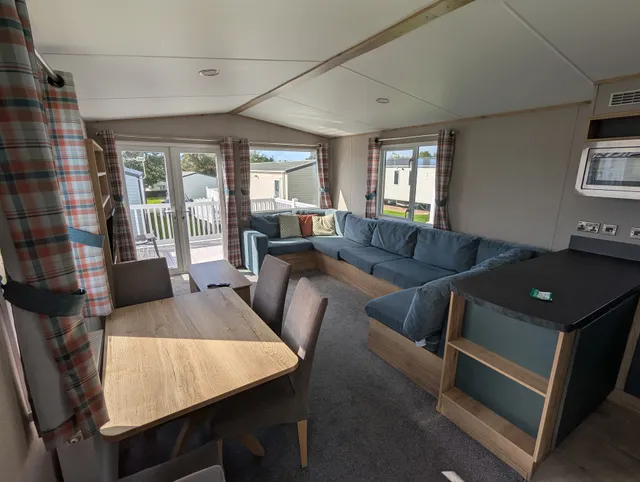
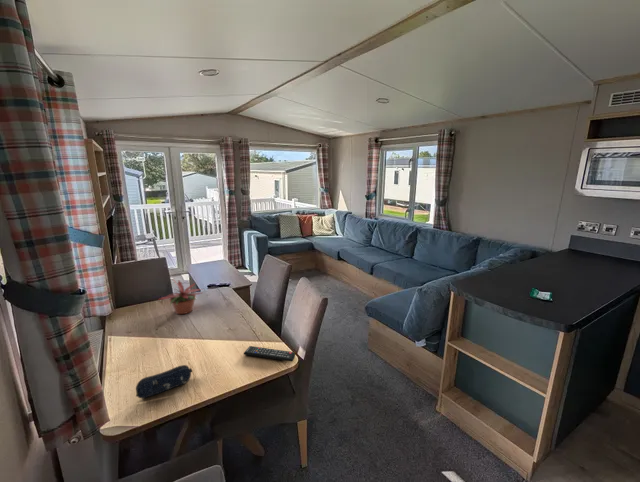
+ potted plant [156,277,203,315]
+ remote control [243,345,296,363]
+ pencil case [135,364,193,399]
